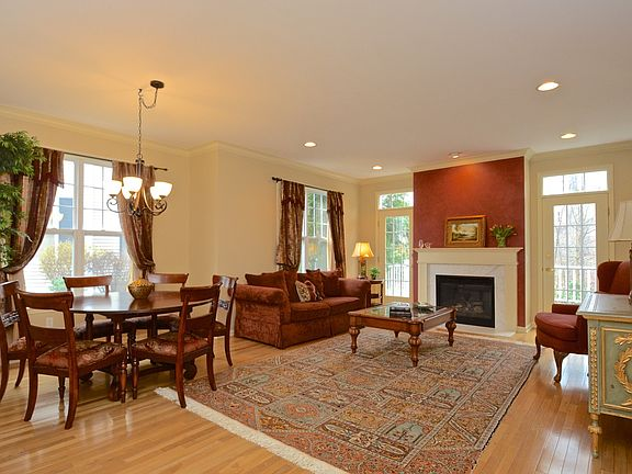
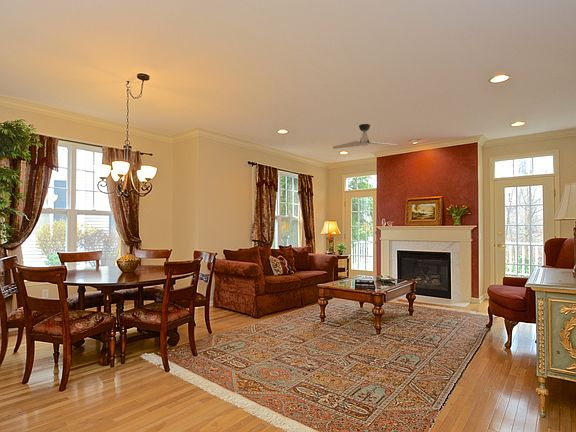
+ ceiling fan [332,123,398,150]
